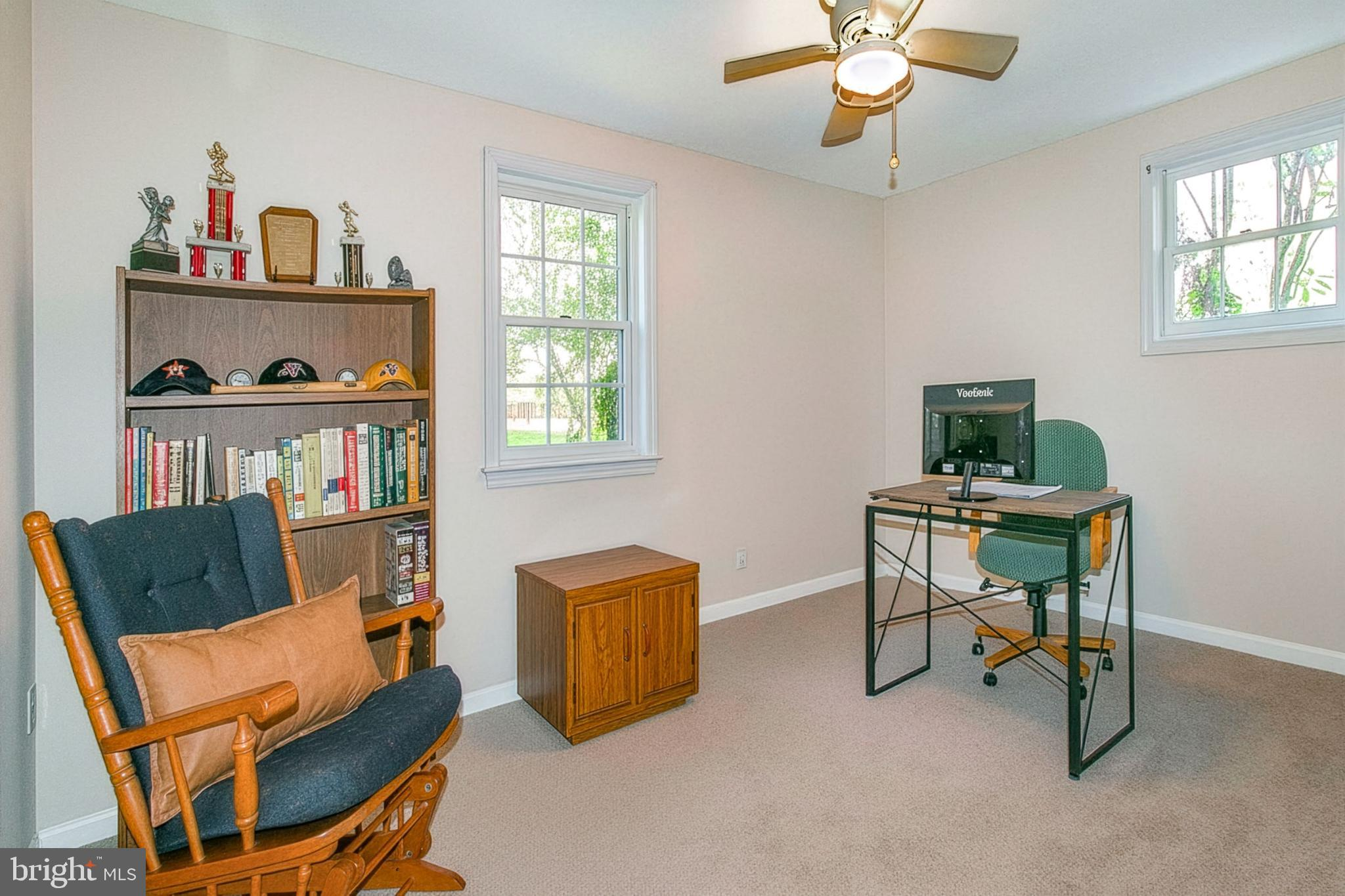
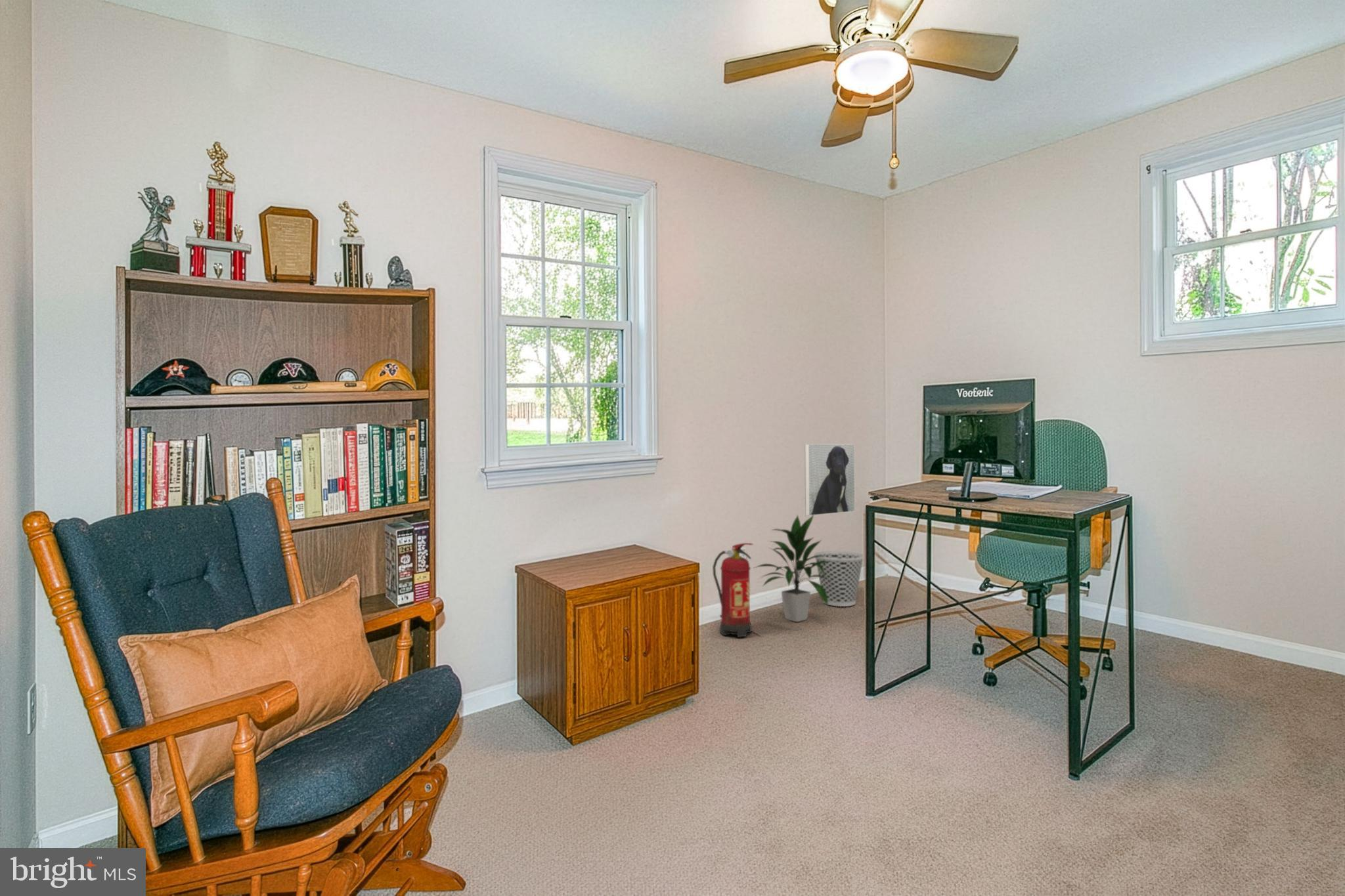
+ fire extinguisher [712,542,754,638]
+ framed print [805,443,856,517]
+ wastebasket [814,550,865,607]
+ indoor plant [751,514,834,622]
